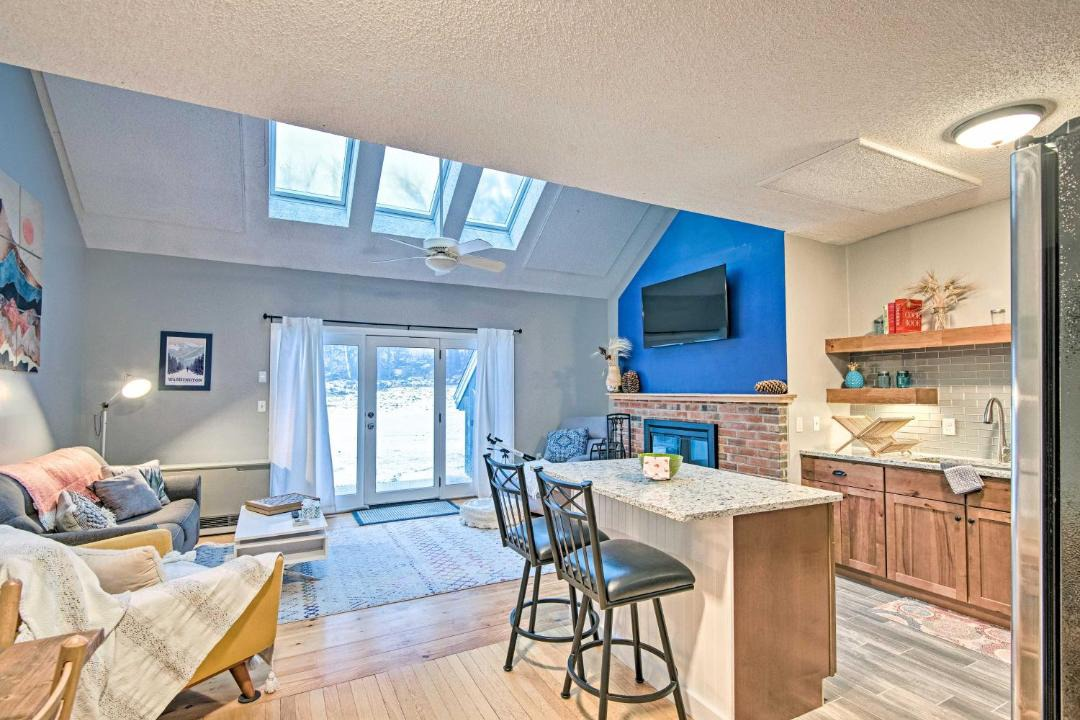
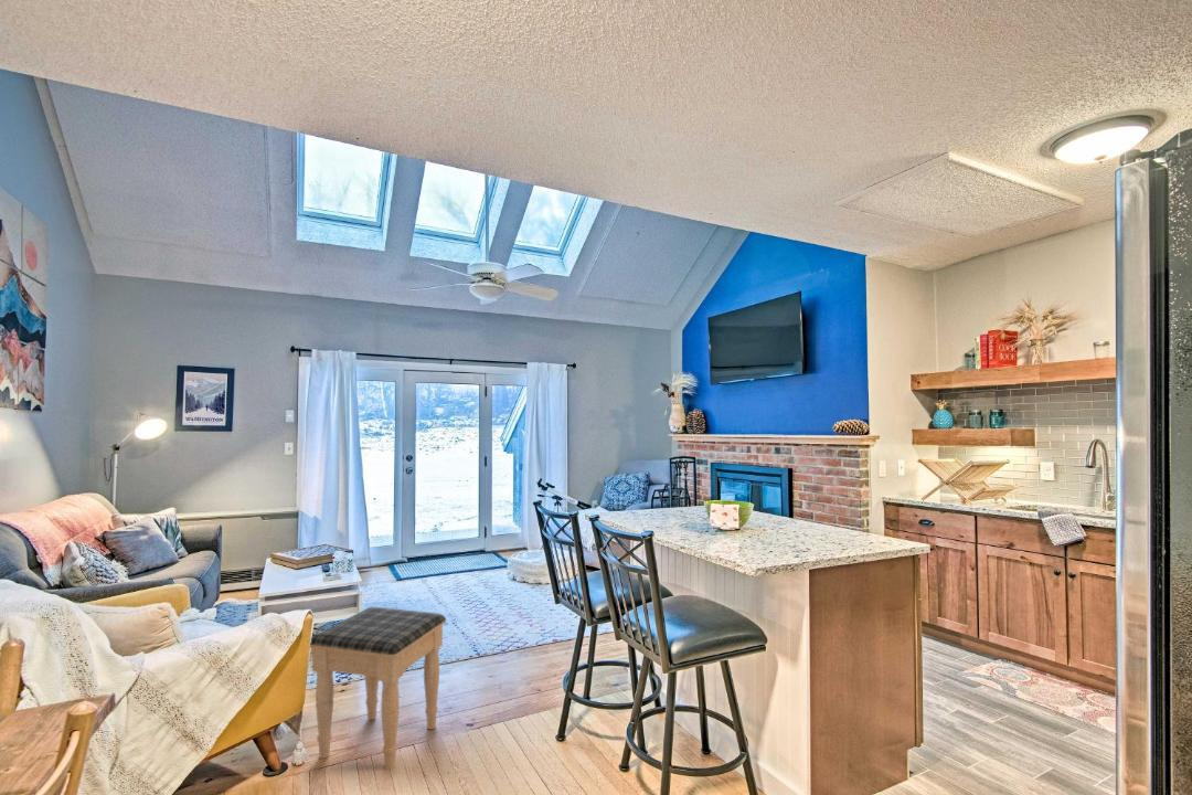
+ footstool [309,605,447,771]
